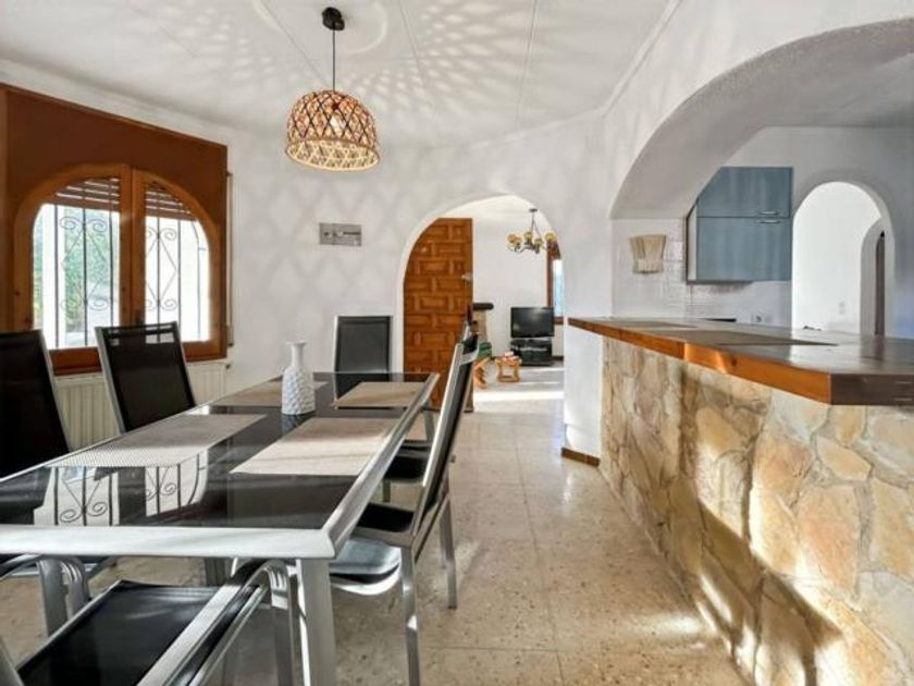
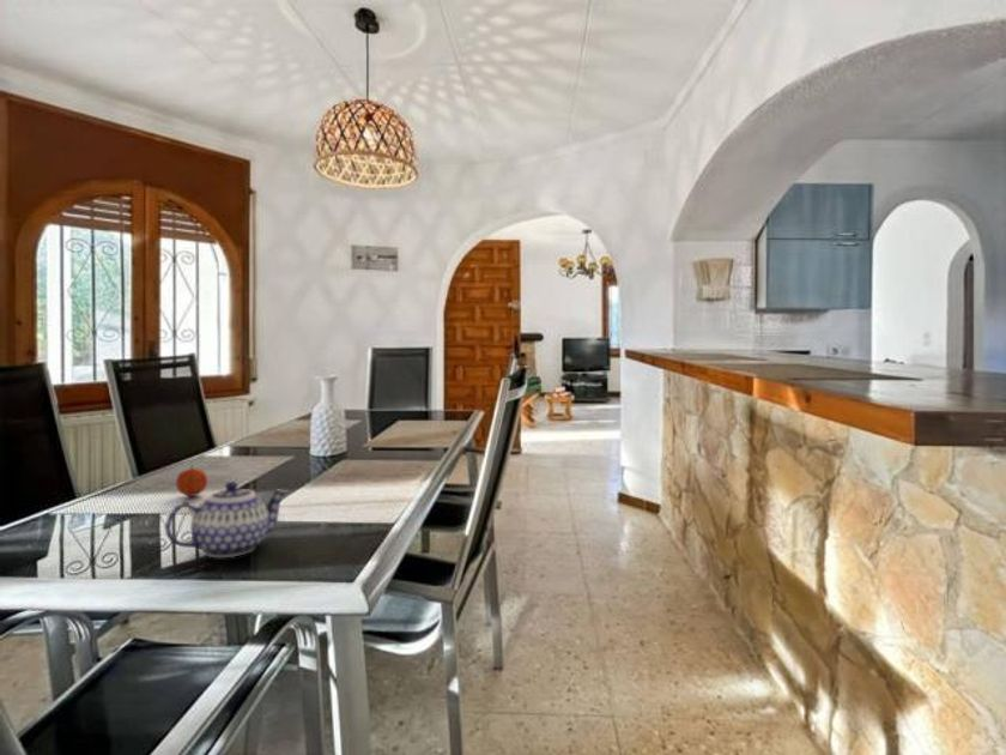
+ teapot [164,481,290,558]
+ fruit [175,463,208,497]
